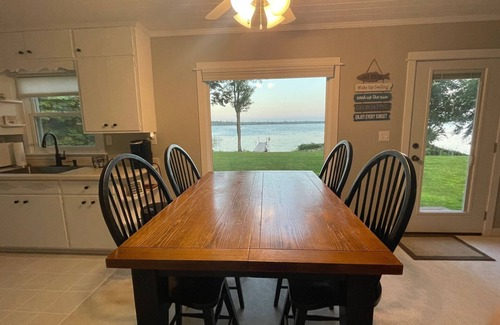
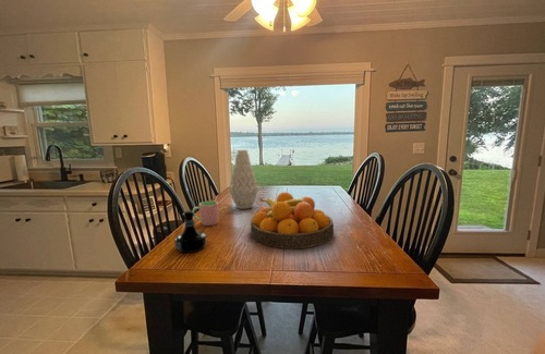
+ vase [228,148,259,210]
+ cup [192,200,220,227]
+ fruit bowl [250,192,335,249]
+ tequila bottle [173,209,207,254]
